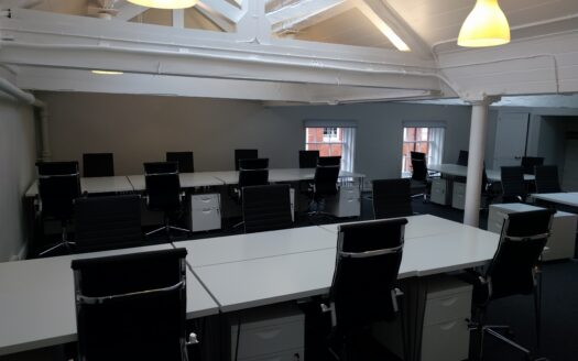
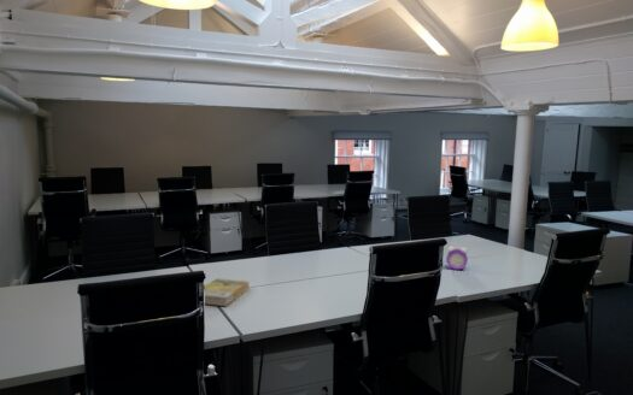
+ book [204,277,250,307]
+ alarm clock [445,244,469,271]
